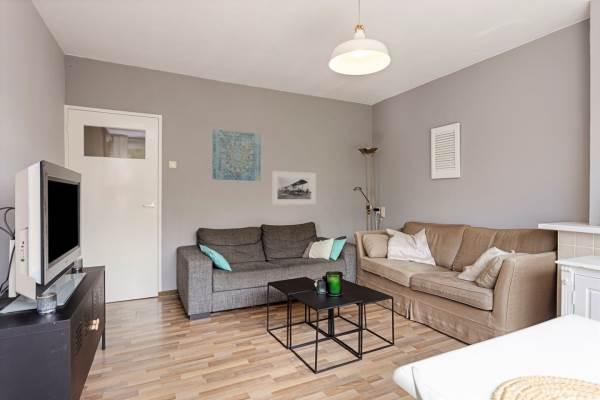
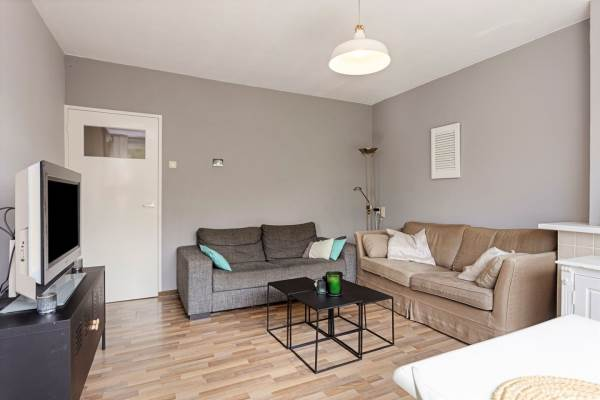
- wall art [212,128,262,182]
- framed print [271,170,317,206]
